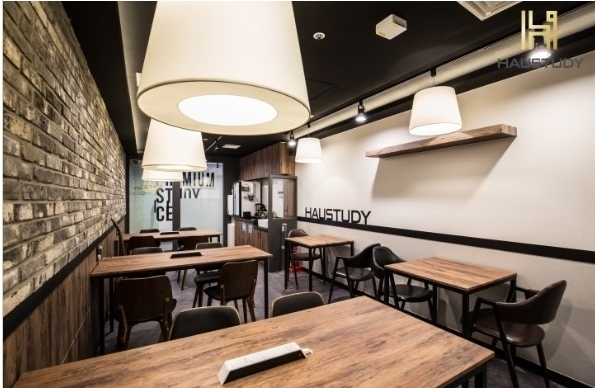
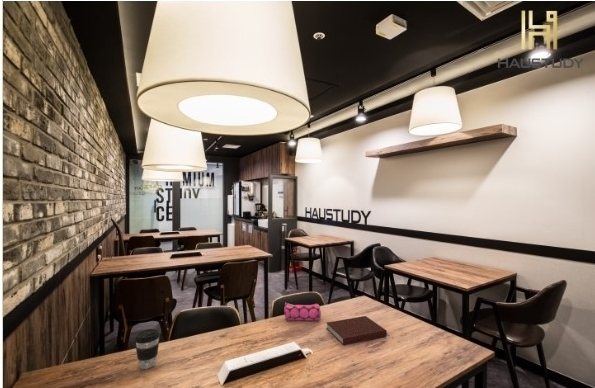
+ coffee cup [134,328,161,370]
+ notebook [325,315,388,346]
+ pencil case [283,302,322,322]
